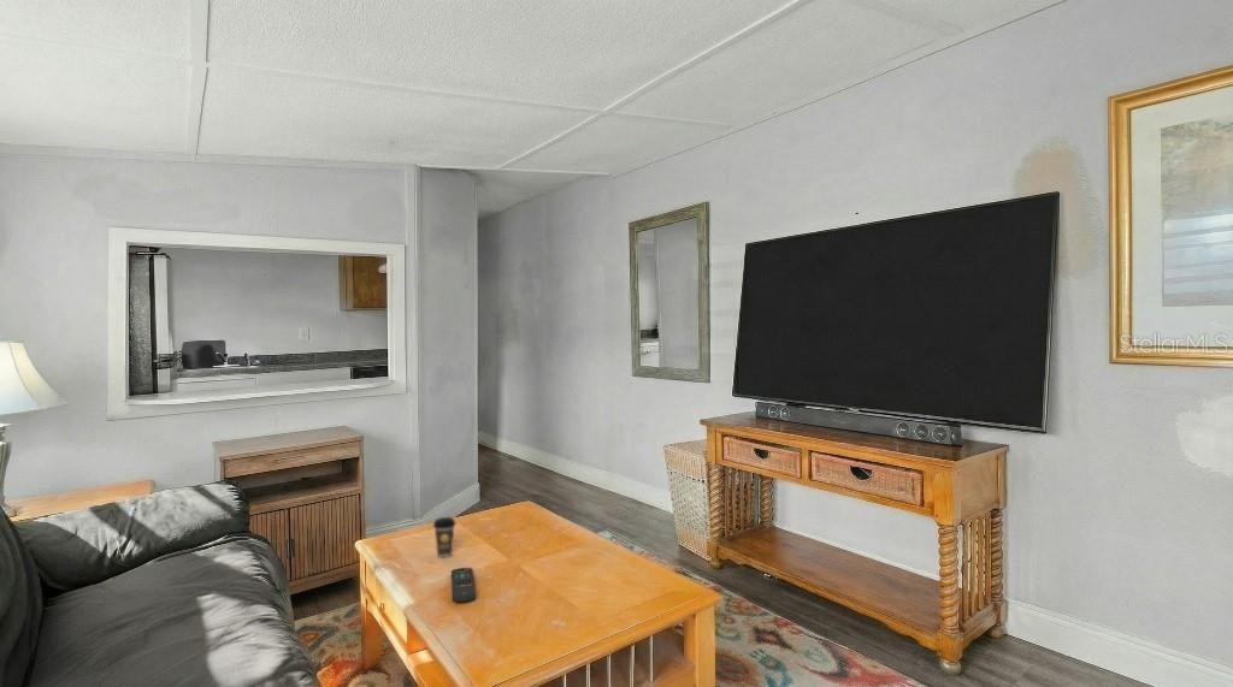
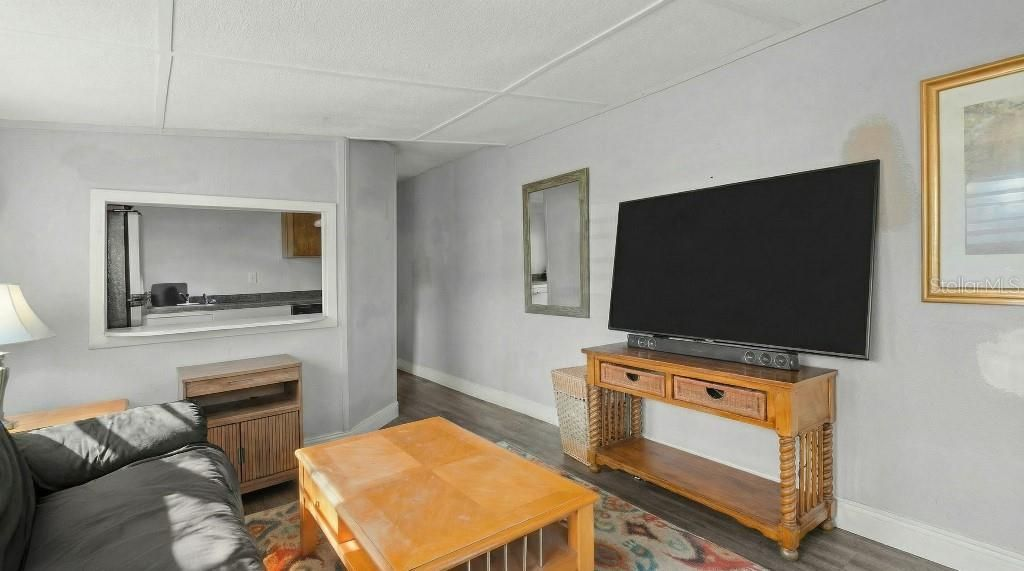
- coffee cup [432,516,458,558]
- remote control [450,567,477,603]
